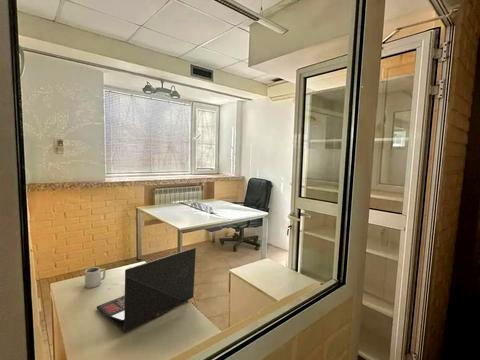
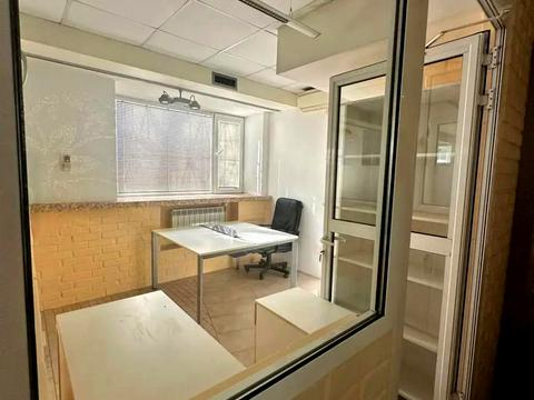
- laptop [96,247,197,333]
- cup [84,266,107,289]
